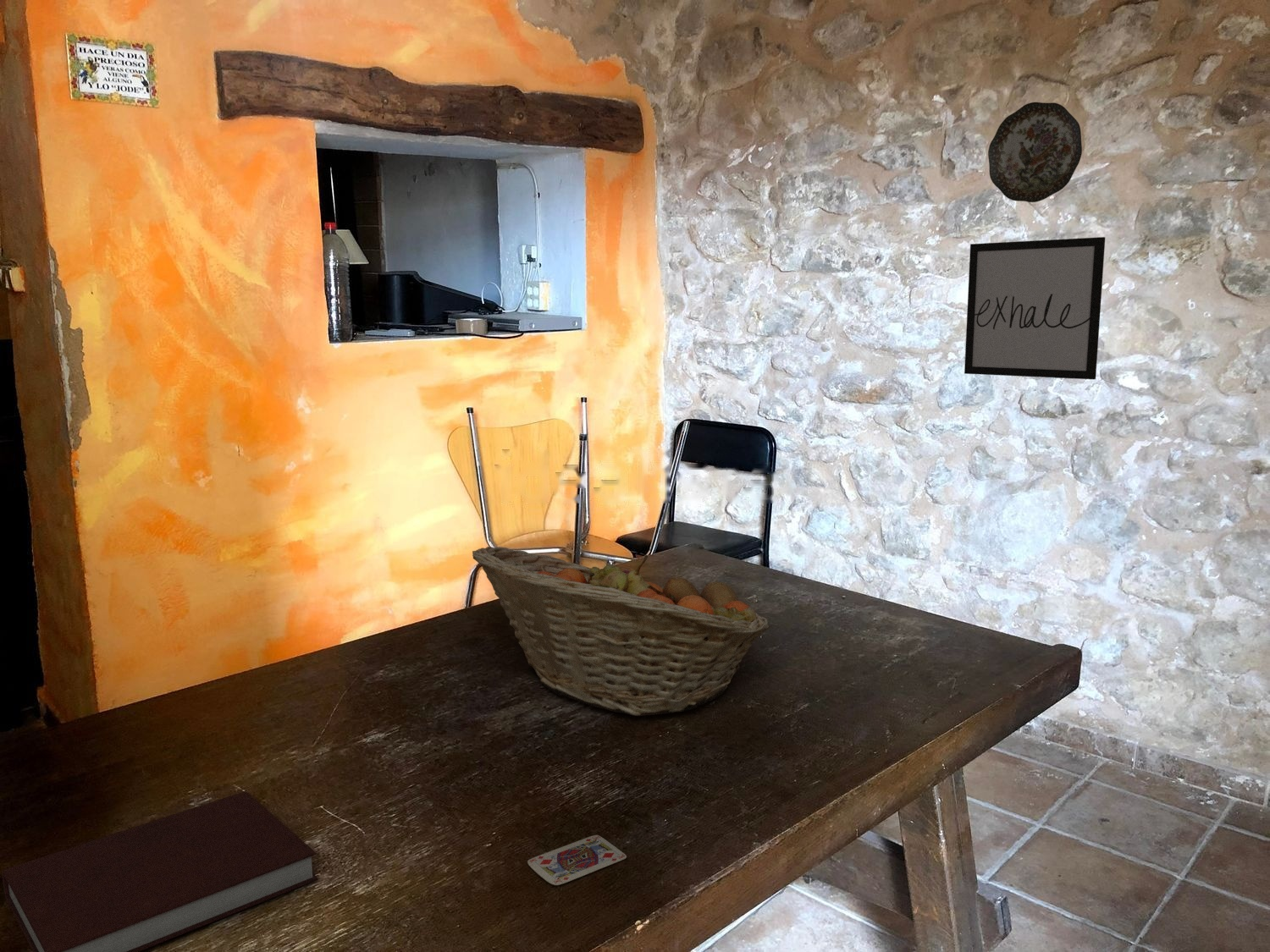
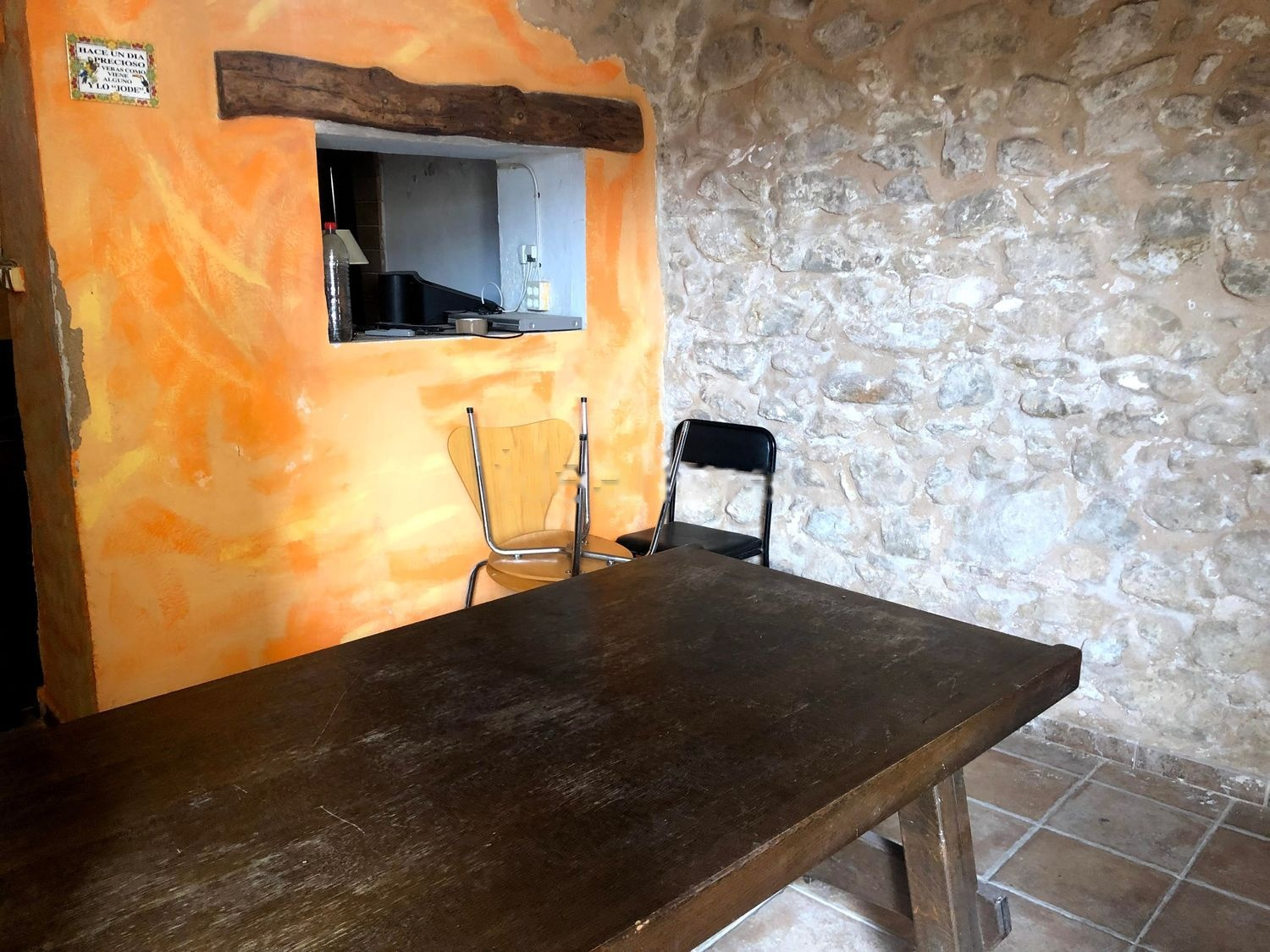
- wall art [964,236,1106,380]
- fruit basket [472,546,771,717]
- notebook [2,790,319,952]
- decorative plate [987,102,1083,203]
- playing card [527,834,628,886]
